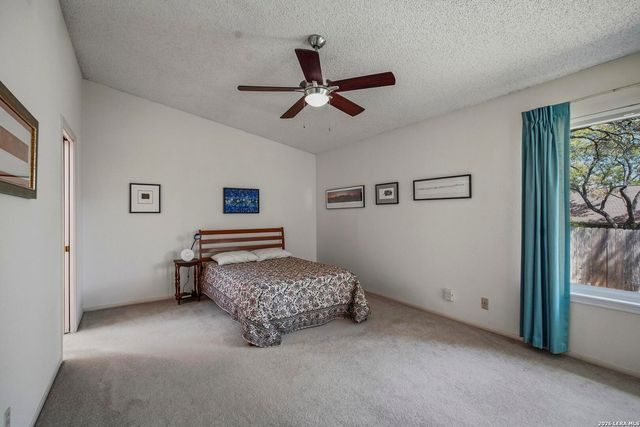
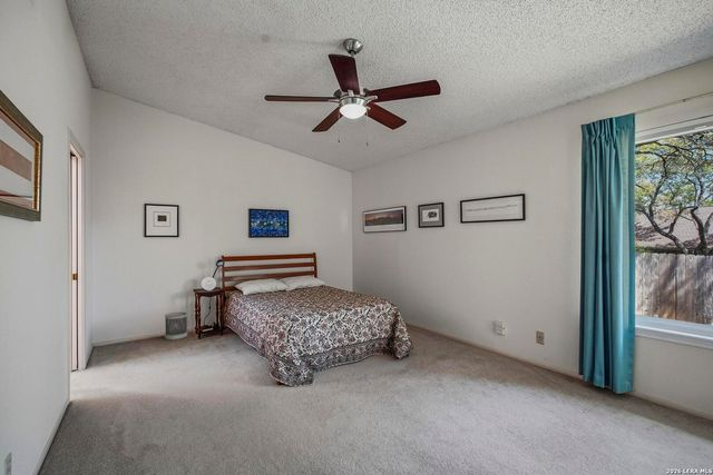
+ wastebasket [164,311,188,342]
